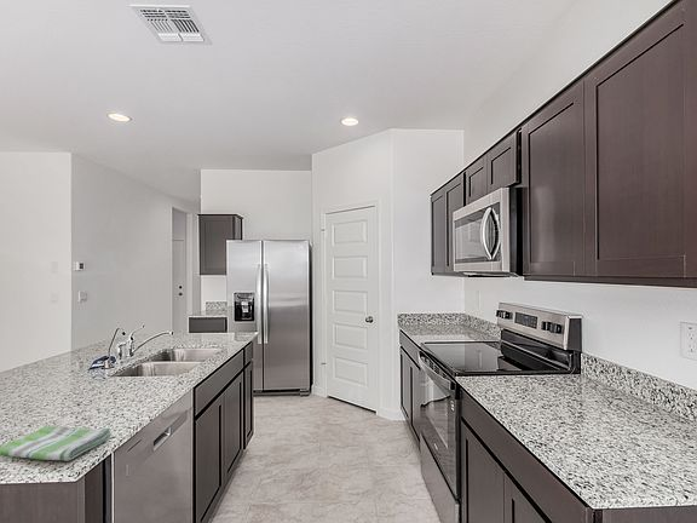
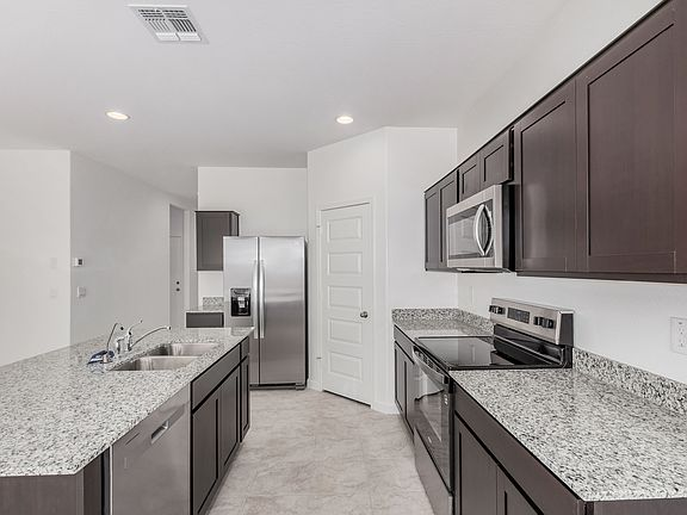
- dish towel [0,425,113,462]
